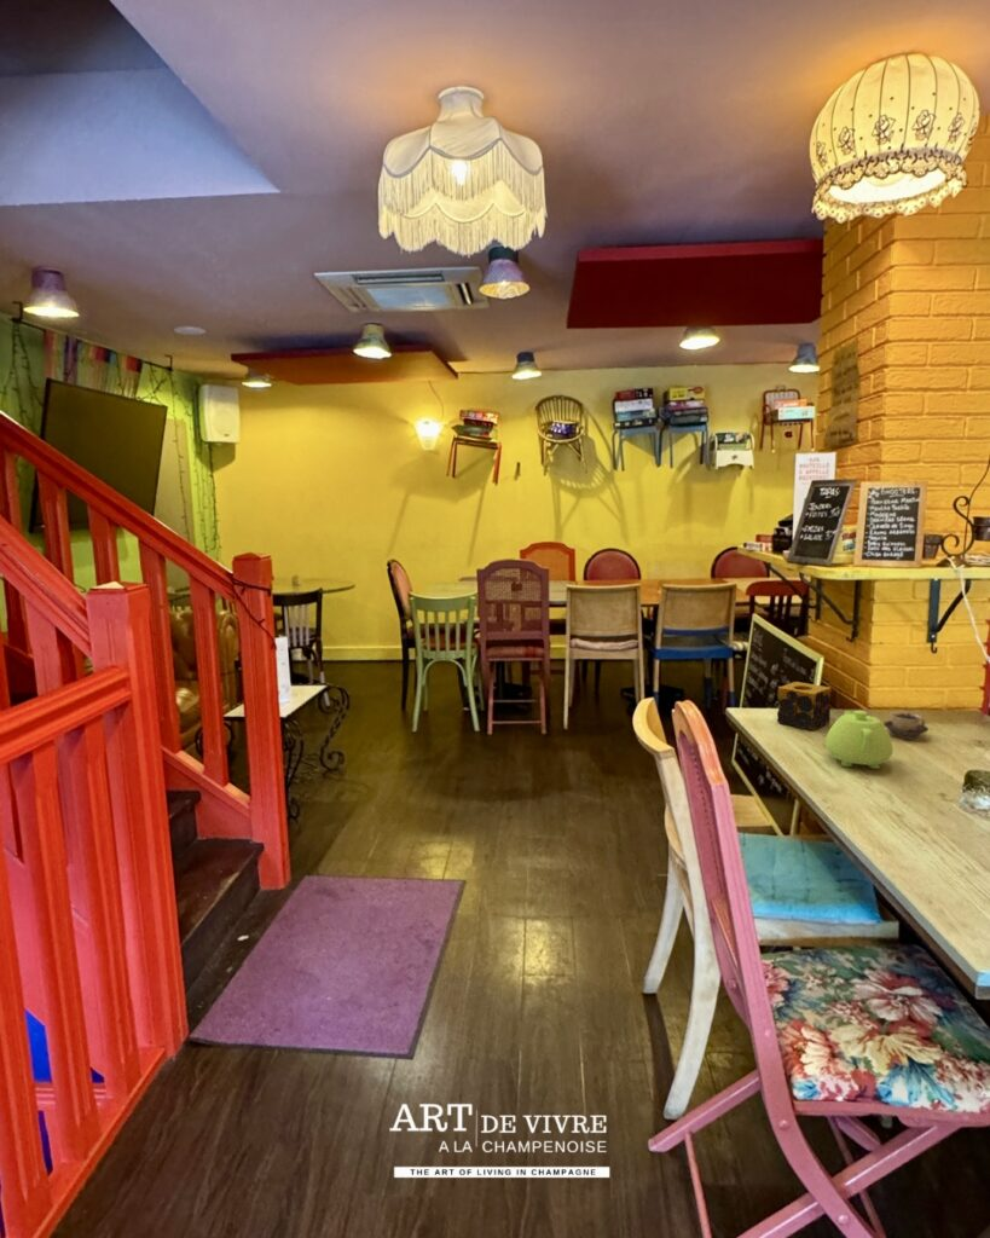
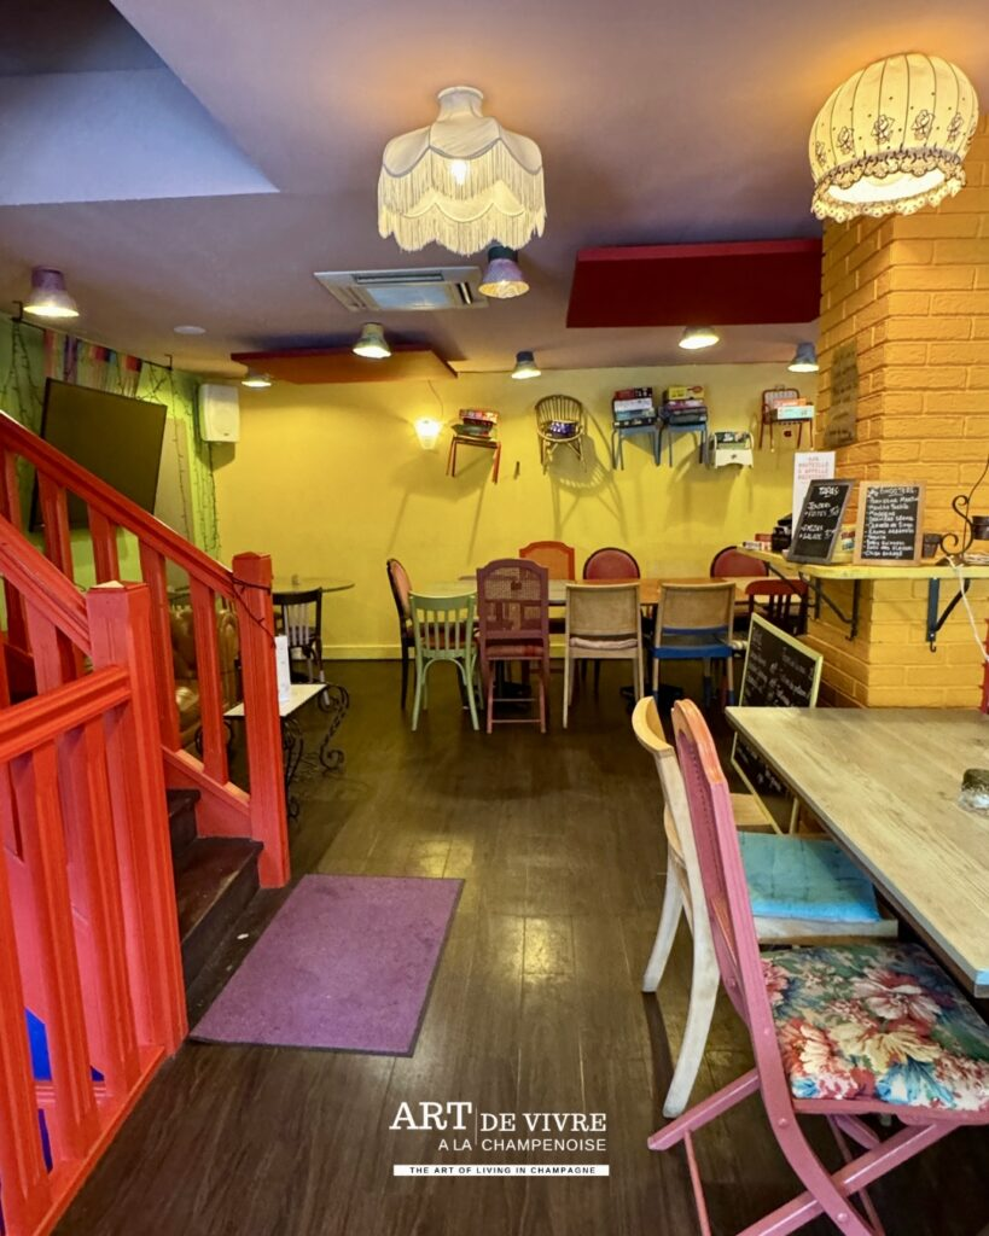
- cup [882,711,930,740]
- candle [776,681,832,731]
- teapot [824,710,895,770]
